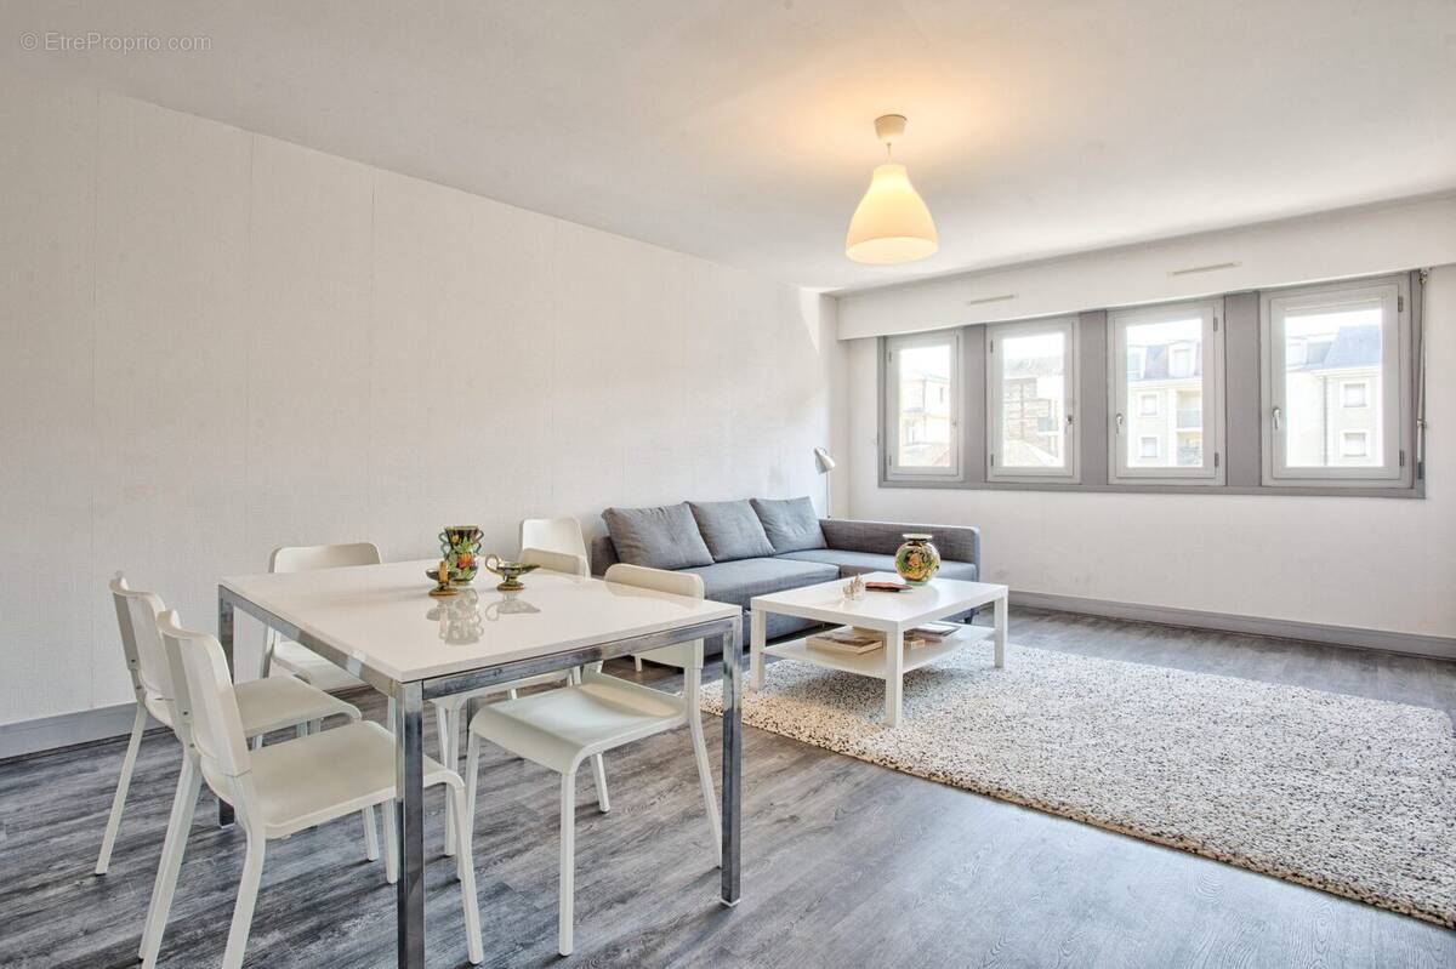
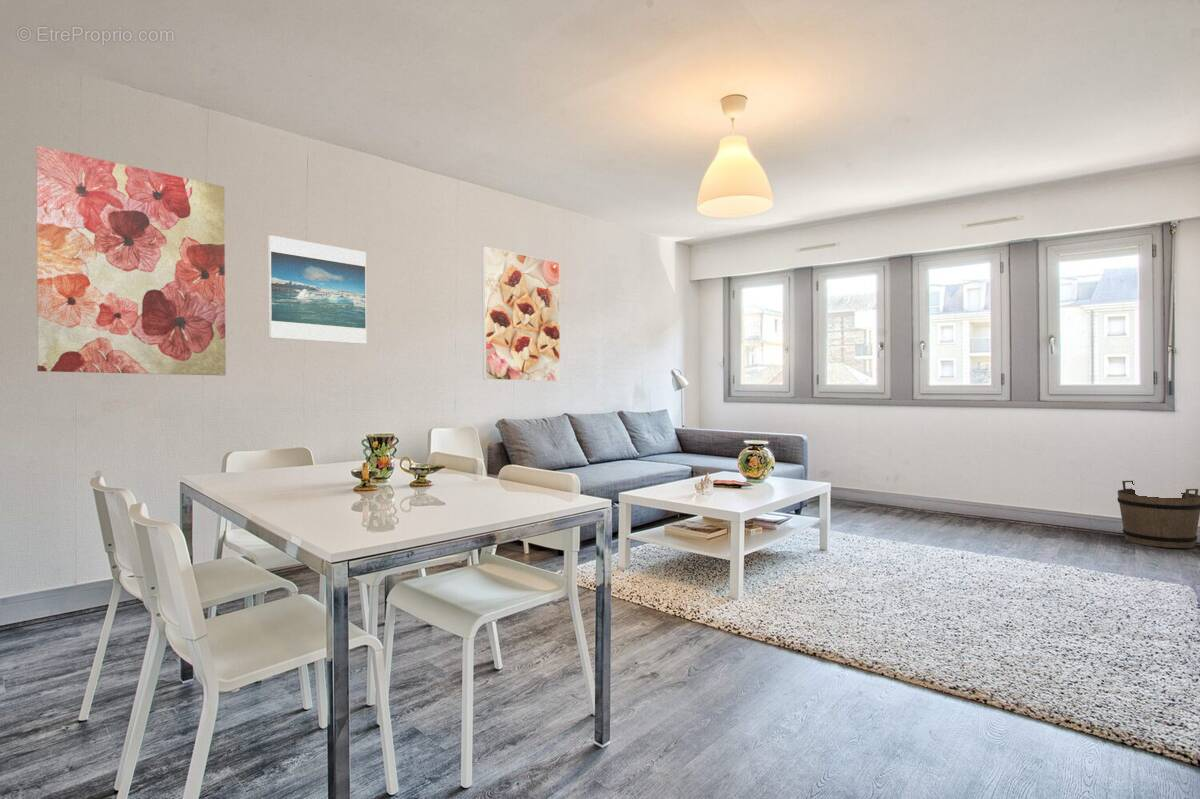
+ wall art [35,145,227,377]
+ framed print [267,234,367,345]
+ bucket [1117,480,1200,549]
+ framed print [481,245,561,382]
